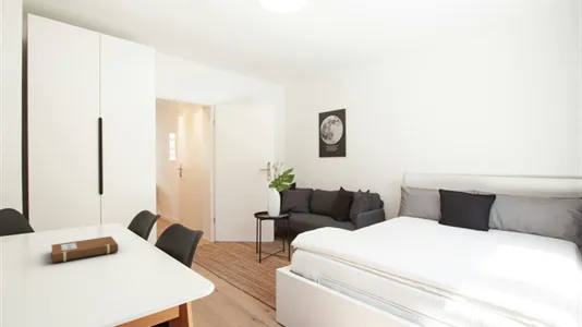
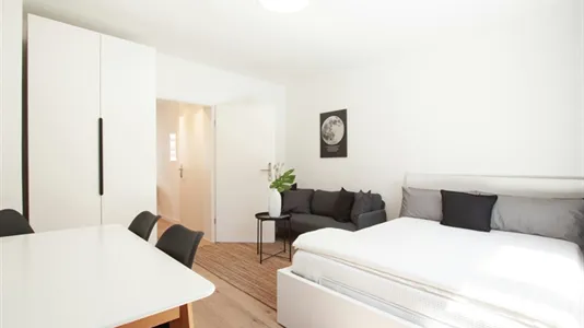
- notebook [48,235,119,264]
